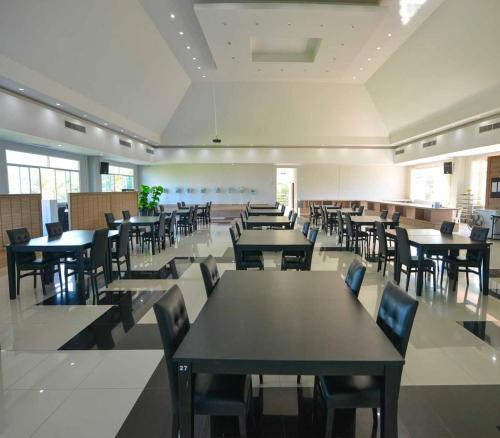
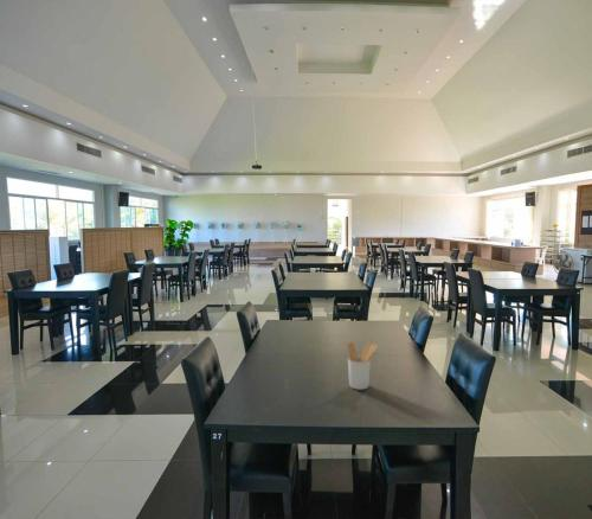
+ utensil holder [346,341,379,391]
